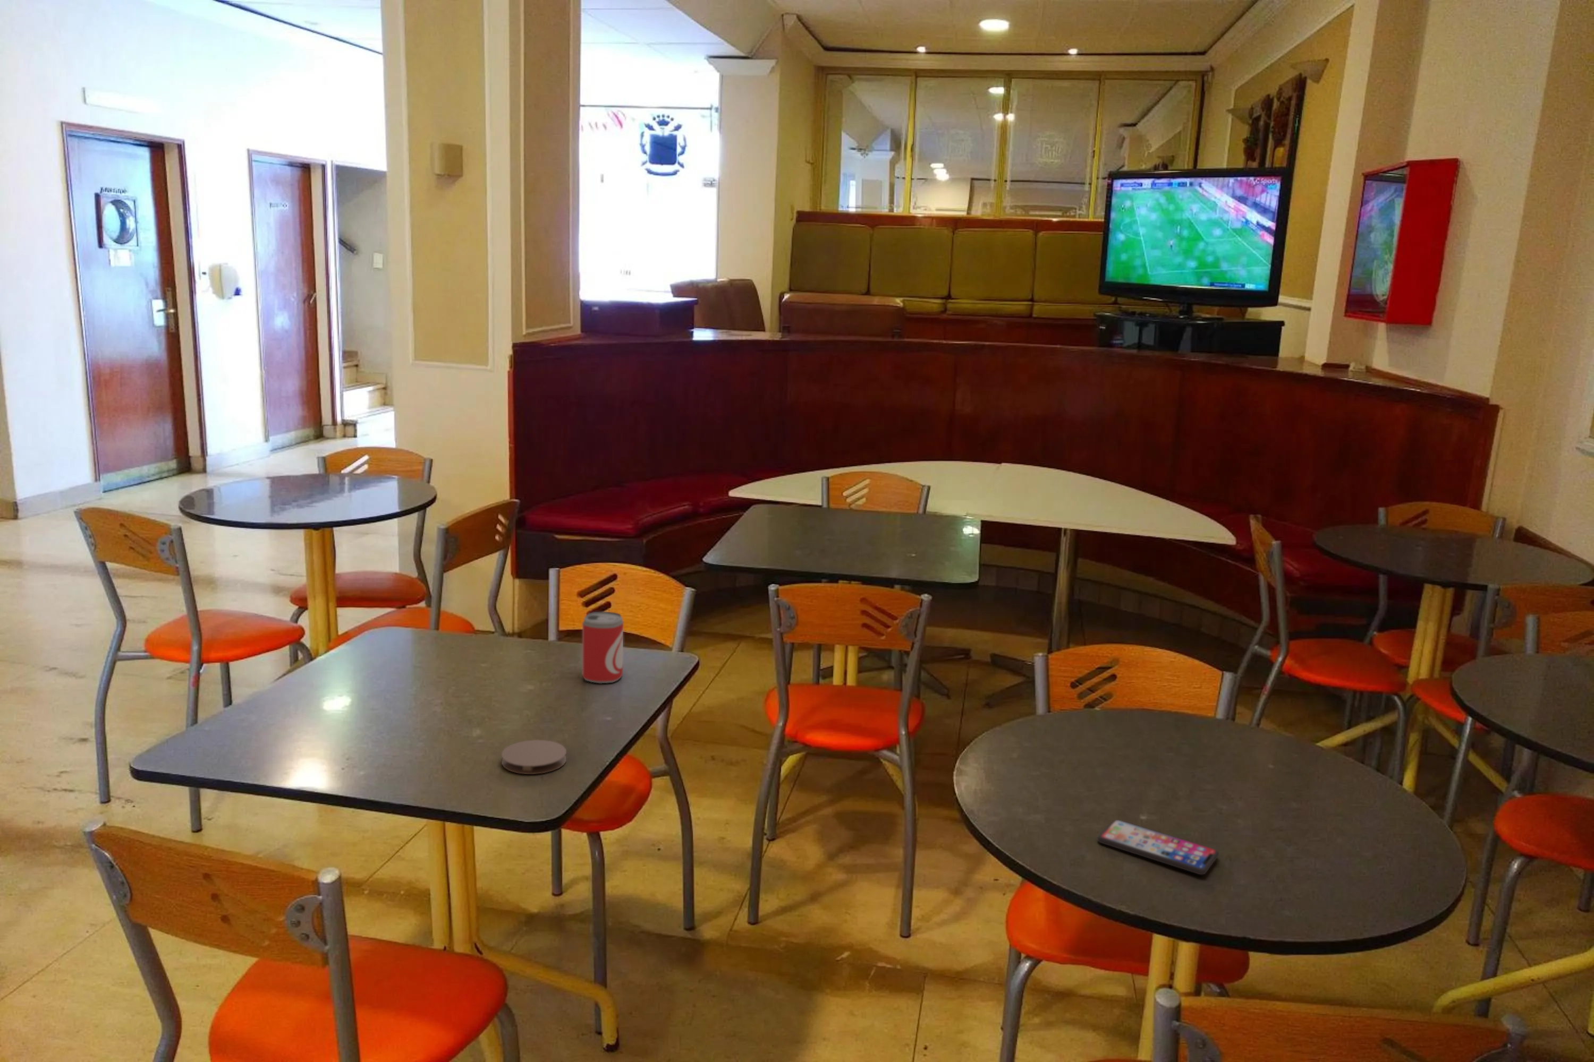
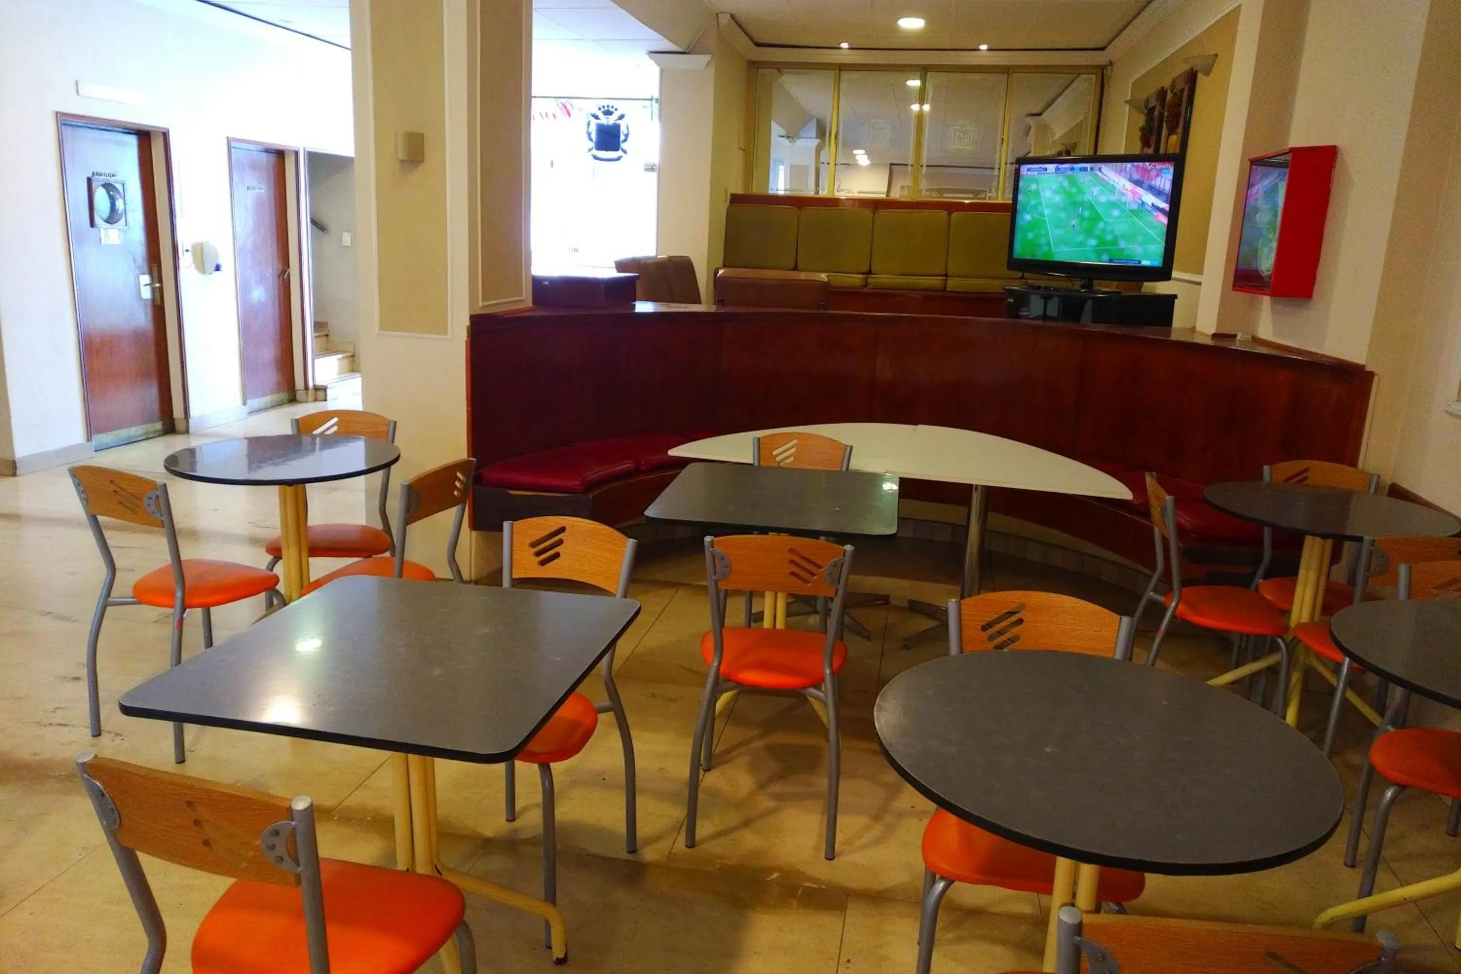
- smartphone [1097,819,1219,875]
- coaster [500,740,567,775]
- beer can [582,612,624,684]
